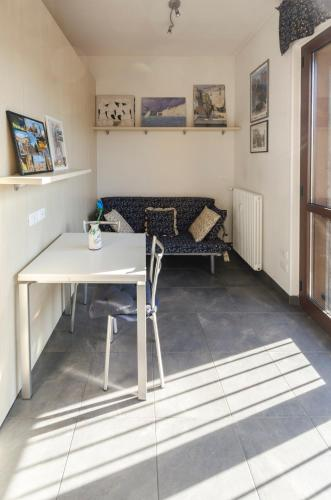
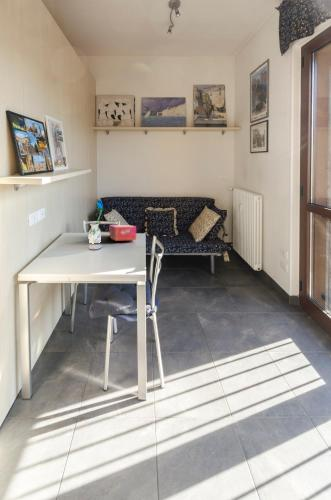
+ tissue box [108,224,137,242]
